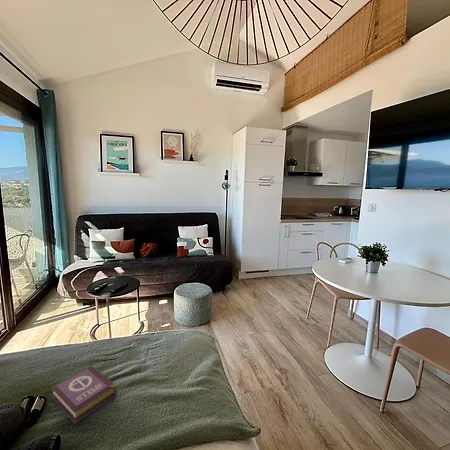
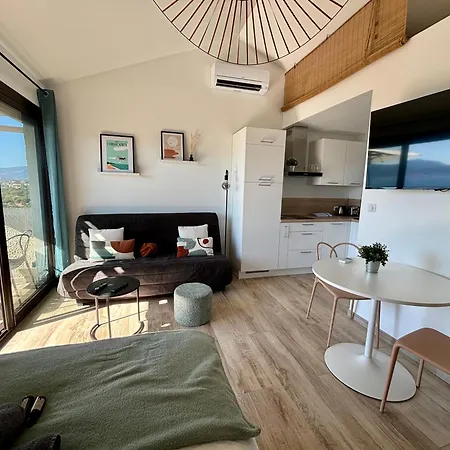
- book [50,364,117,425]
